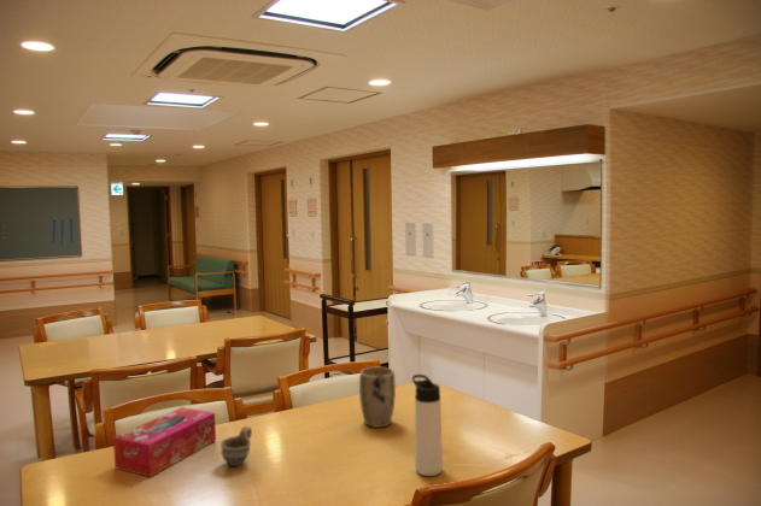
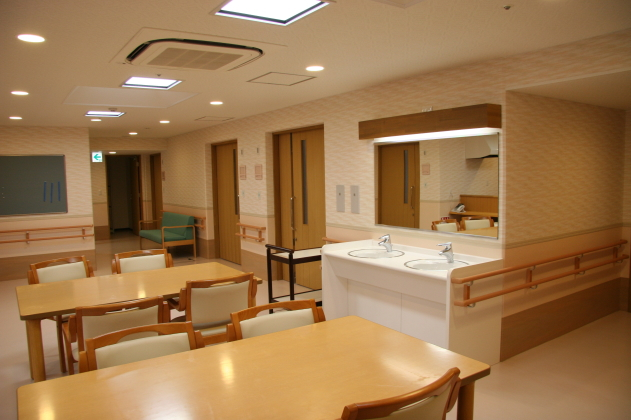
- plant pot [358,366,397,429]
- thermos bottle [411,373,444,477]
- tissue box [112,406,217,478]
- cup [218,425,253,467]
